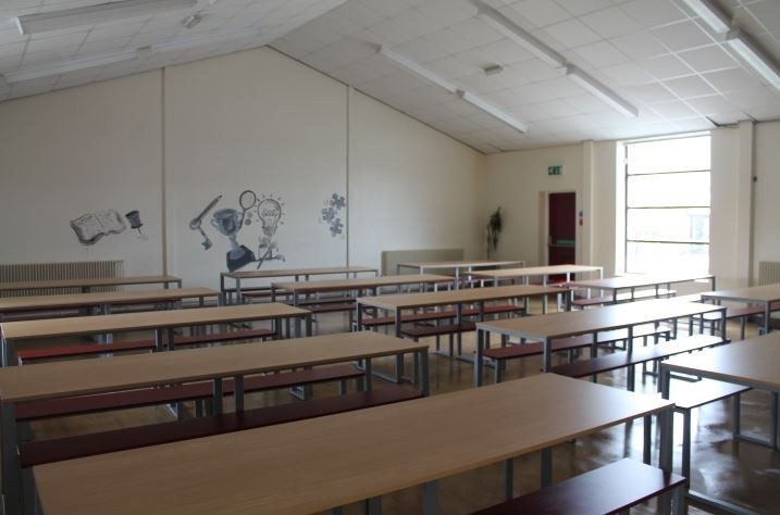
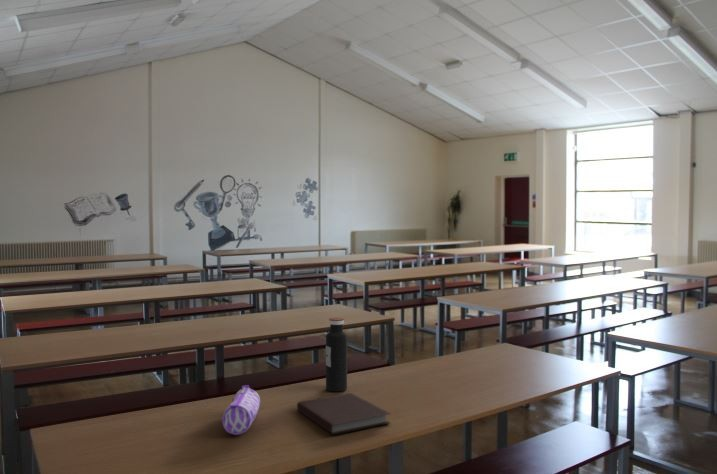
+ pencil case [221,384,261,436]
+ water bottle [325,317,348,393]
+ notebook [296,392,392,435]
